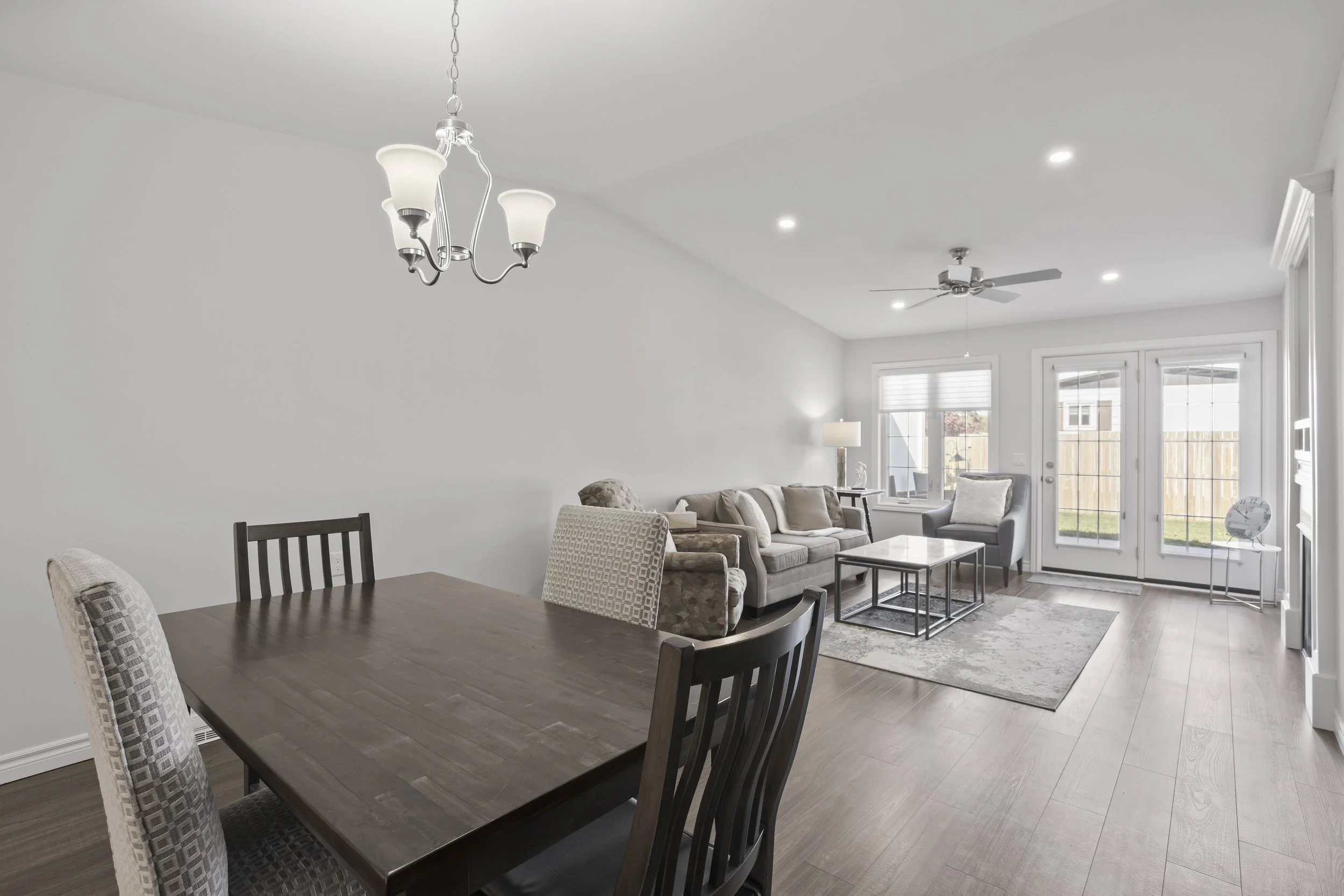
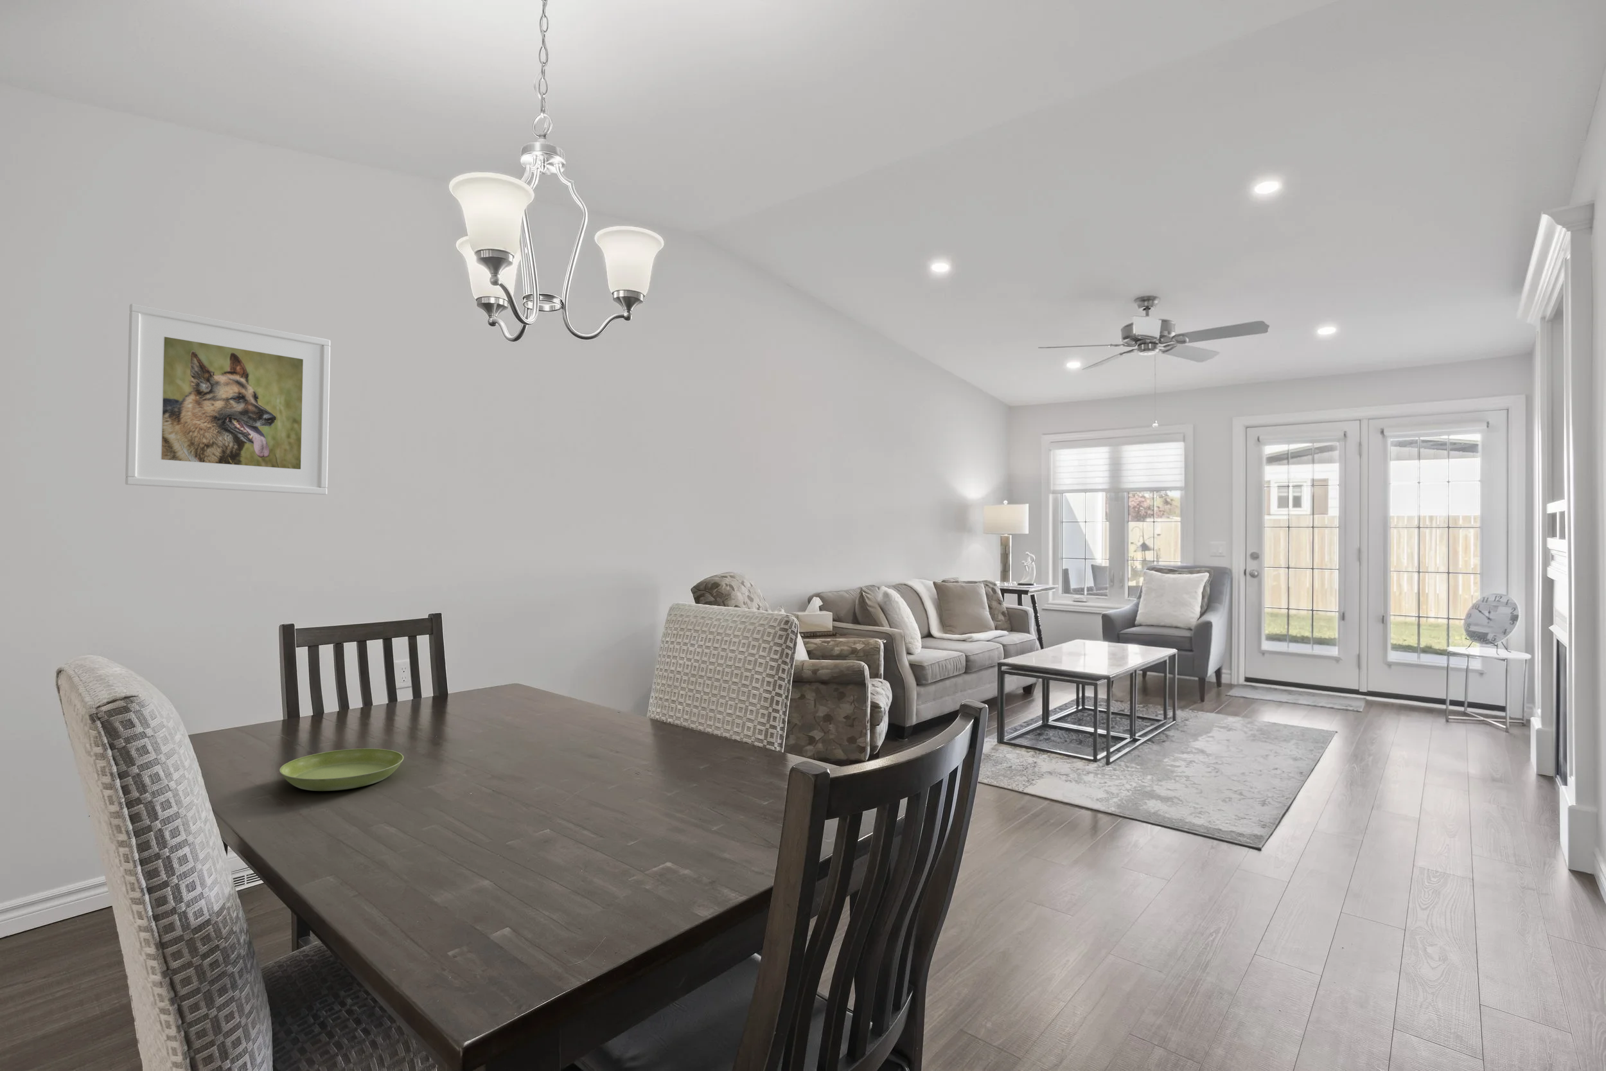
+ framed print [124,304,331,495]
+ saucer [278,748,404,791]
